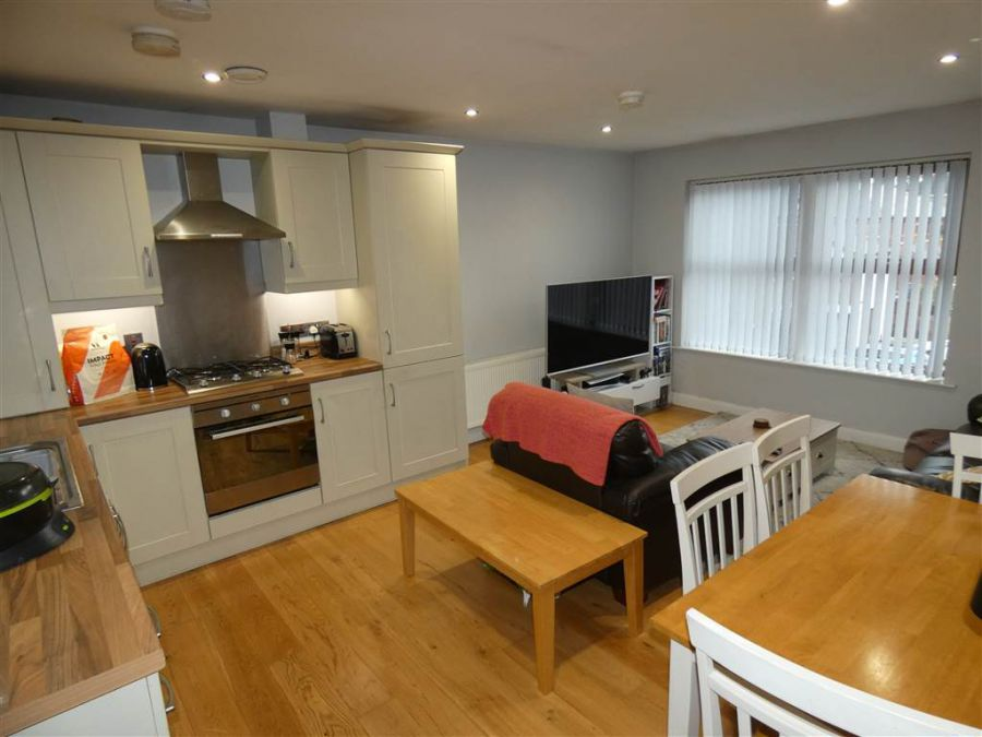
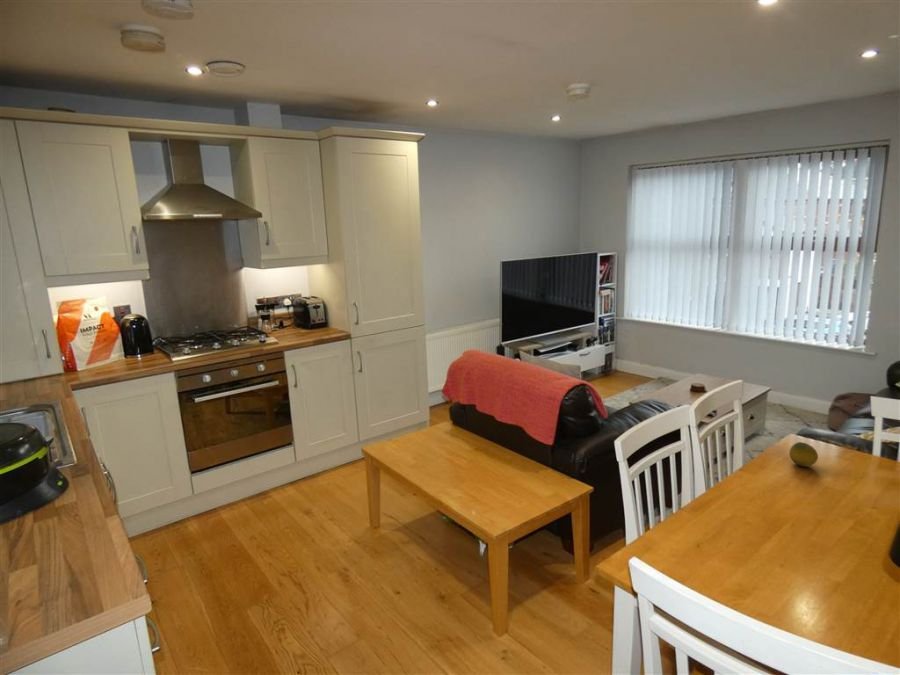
+ fruit [788,441,819,468]
